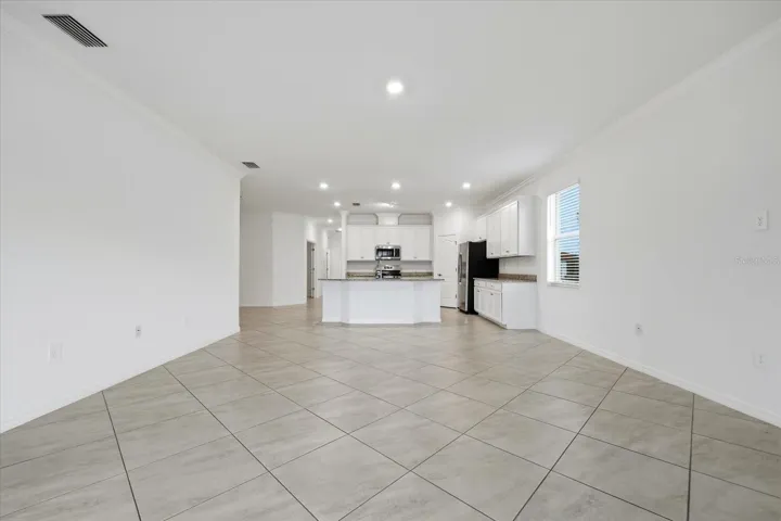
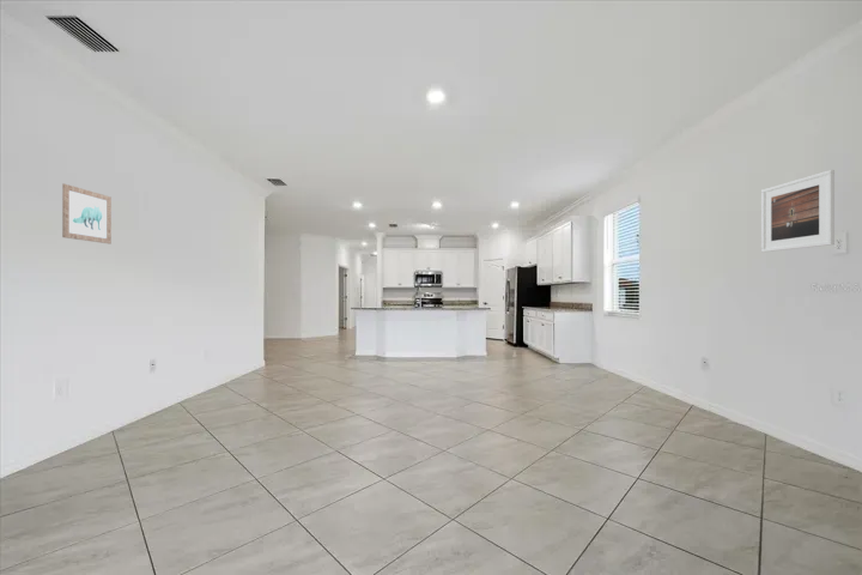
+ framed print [760,169,836,253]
+ wall art [61,182,113,246]
